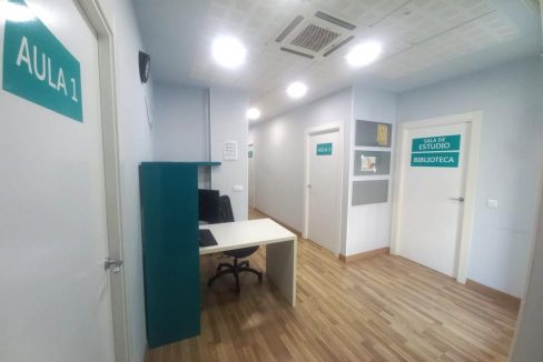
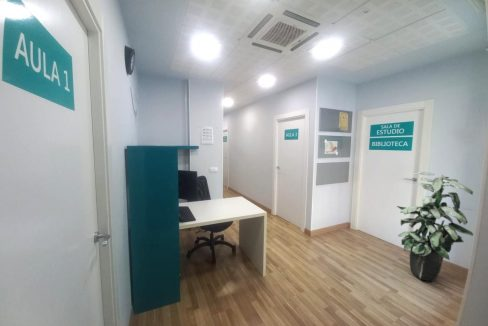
+ indoor plant [395,171,474,283]
